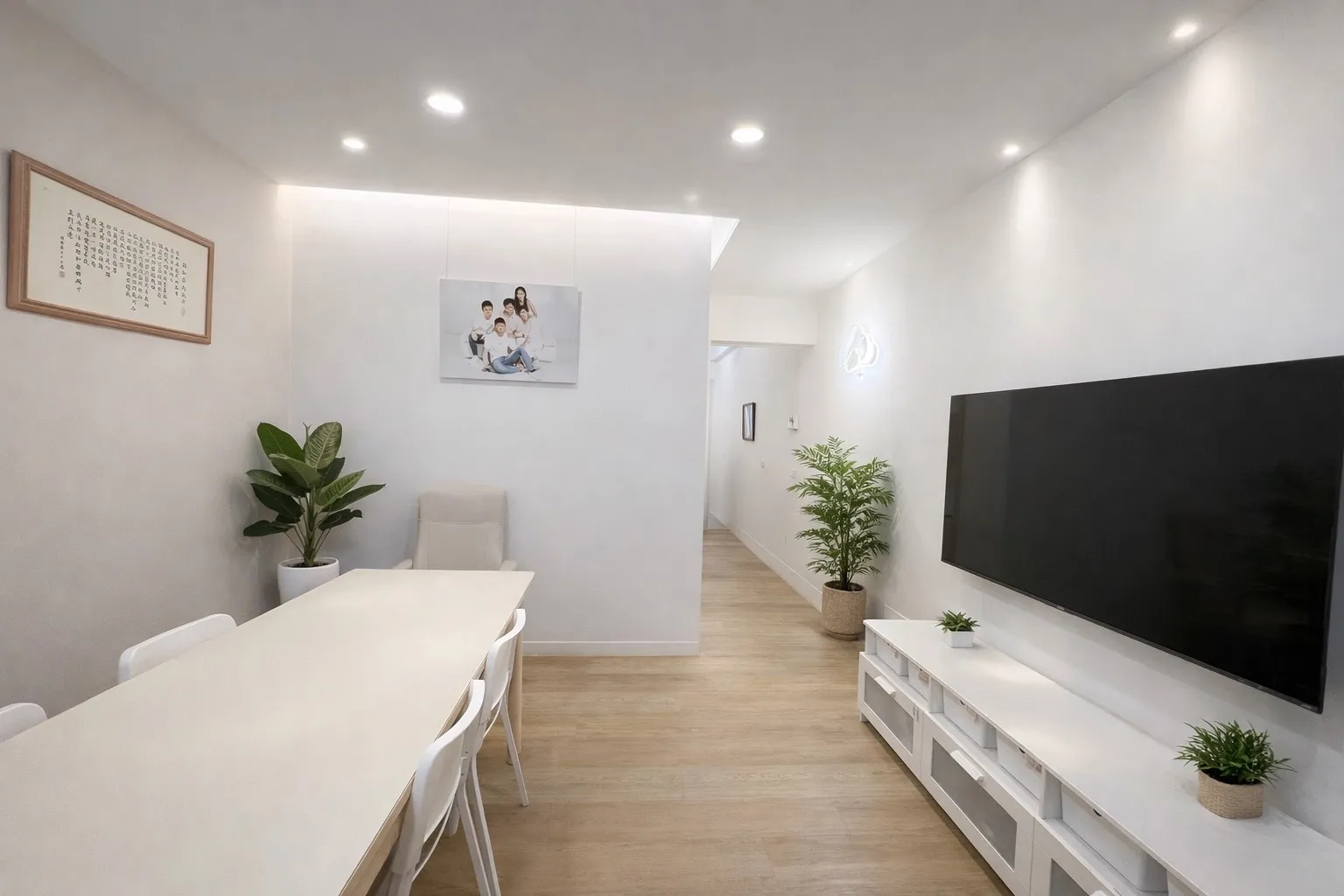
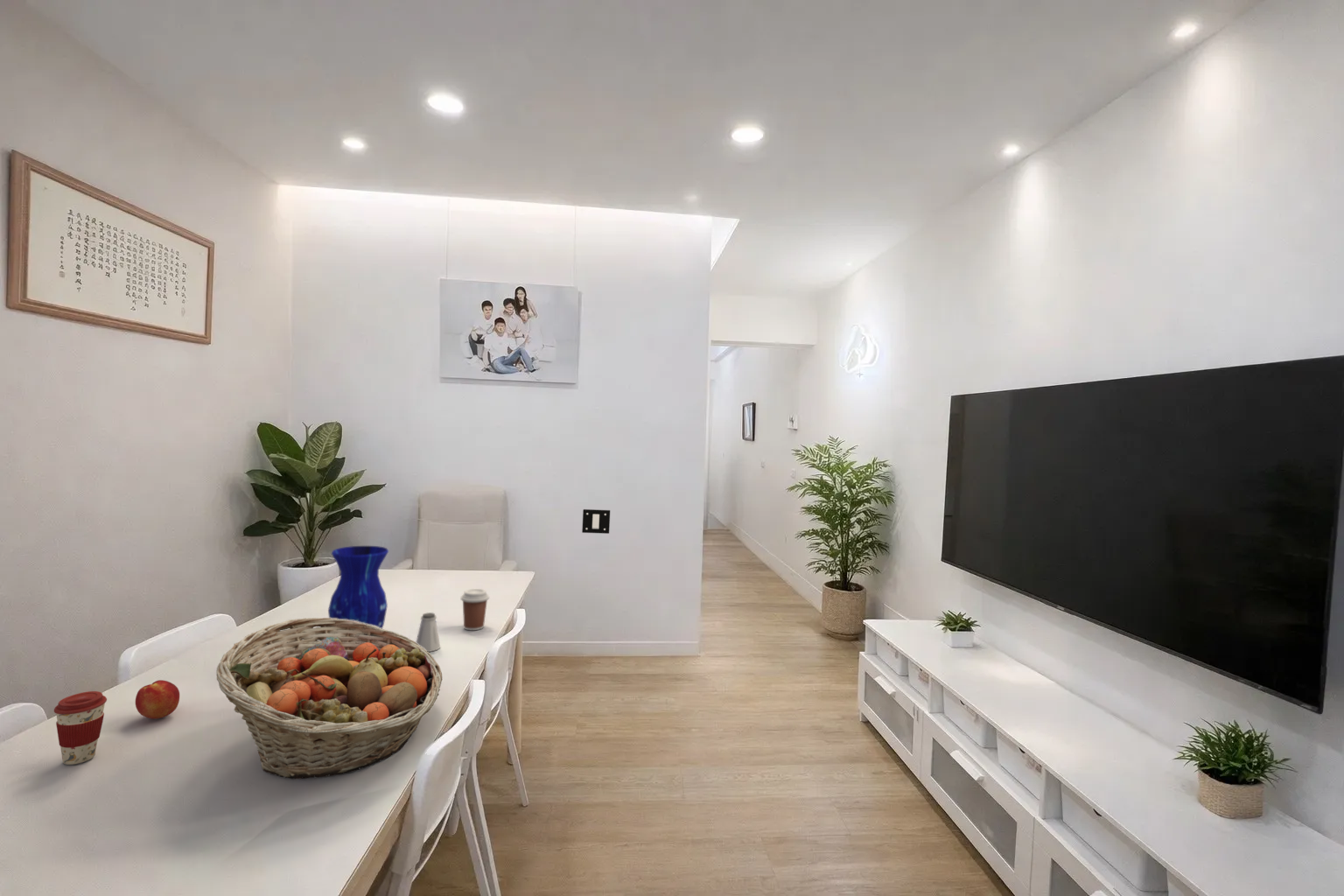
+ coffee cup [53,690,108,766]
+ peach [135,679,180,720]
+ fruit basket [216,617,443,780]
+ vase [327,545,389,629]
+ light switch [581,508,611,535]
+ saltshaker [416,612,441,653]
+ coffee cup [460,588,490,631]
